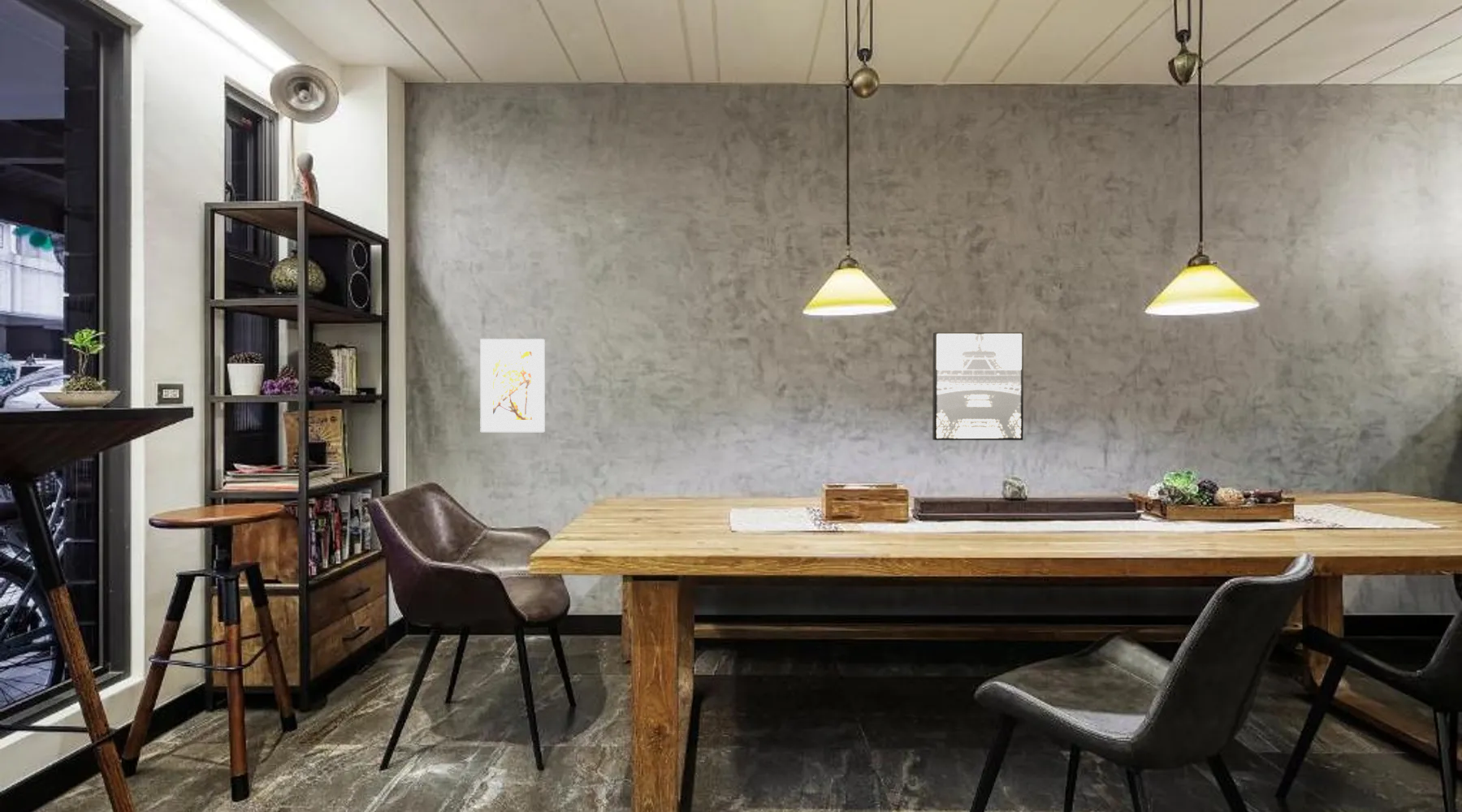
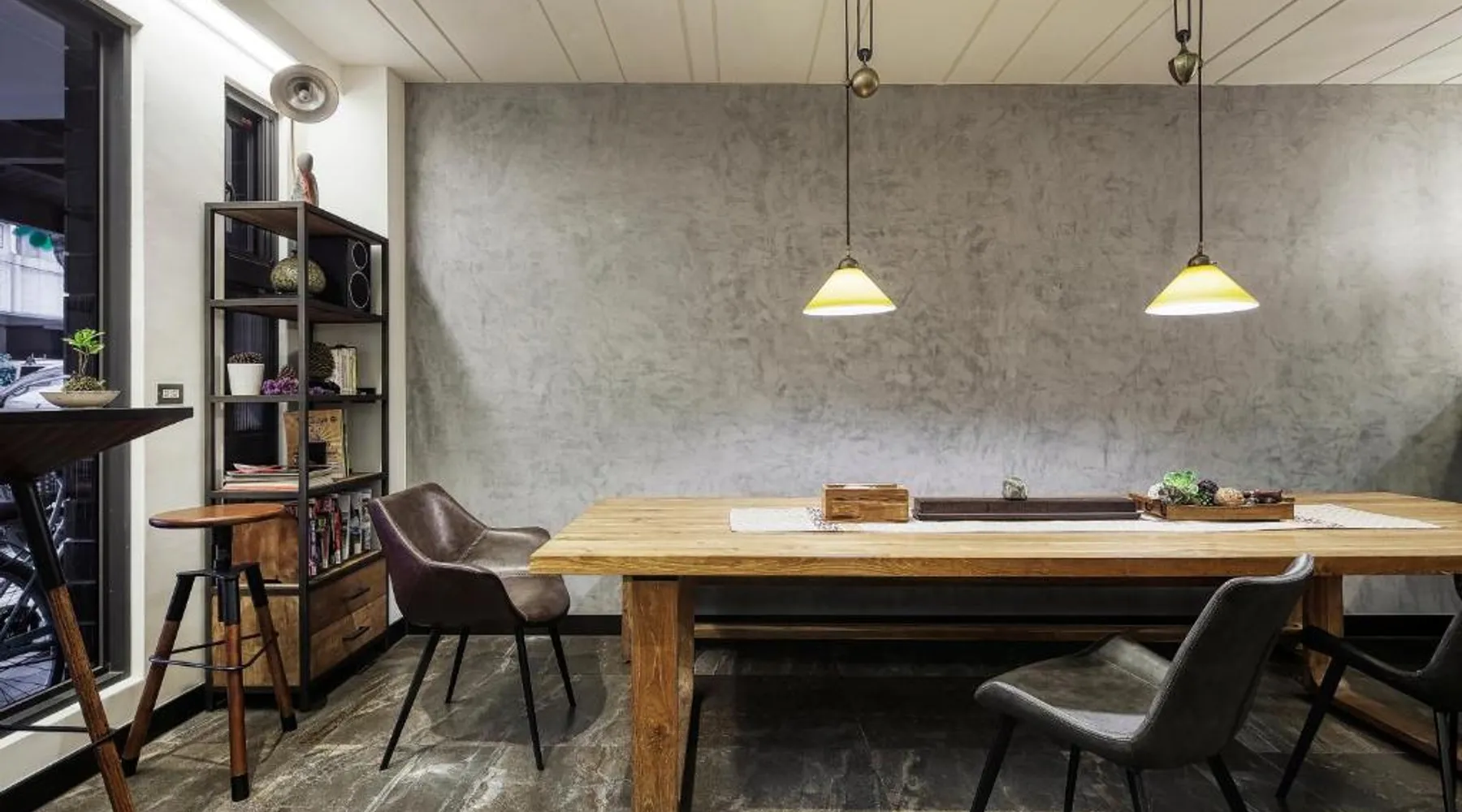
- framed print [479,338,546,433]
- wall art [932,331,1024,441]
